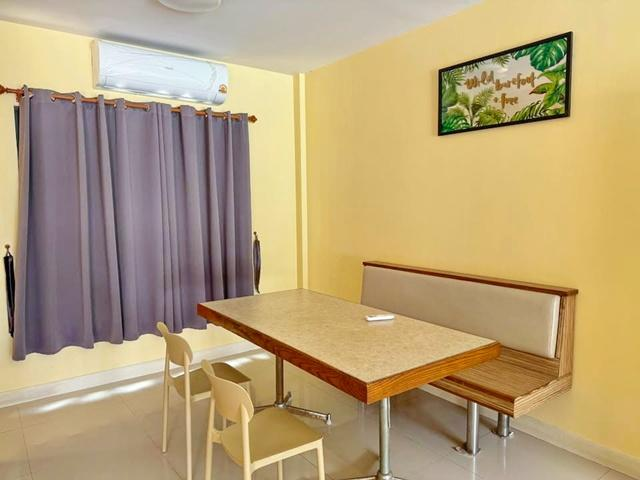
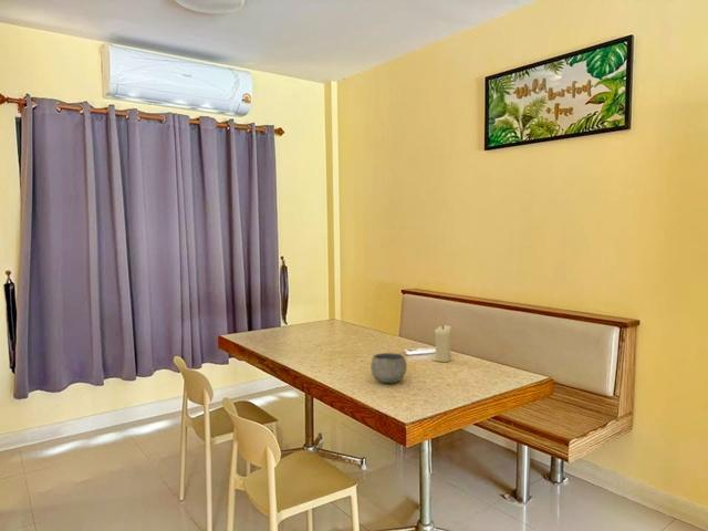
+ bowl [369,352,408,384]
+ candle [430,324,452,363]
